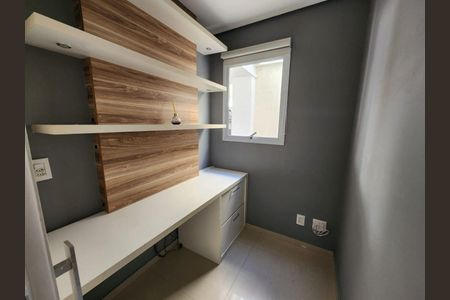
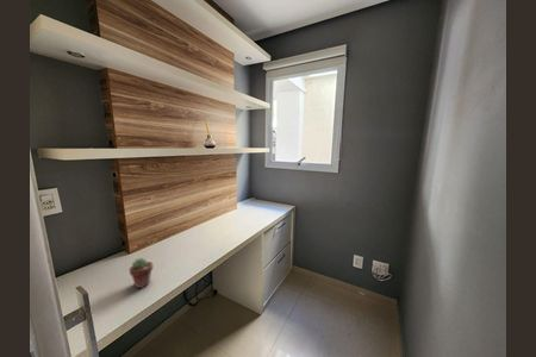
+ potted succulent [129,257,154,289]
